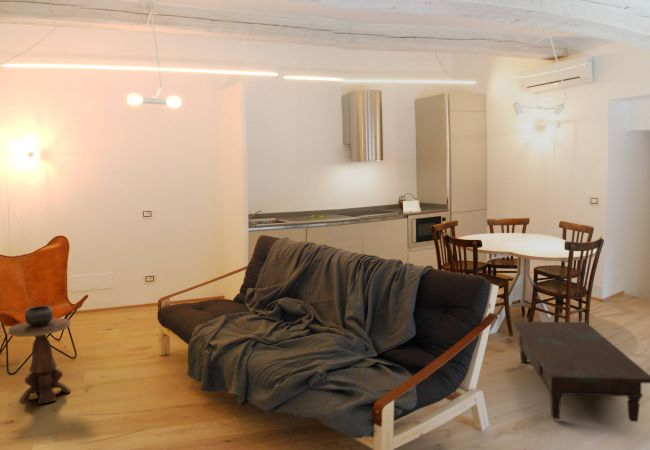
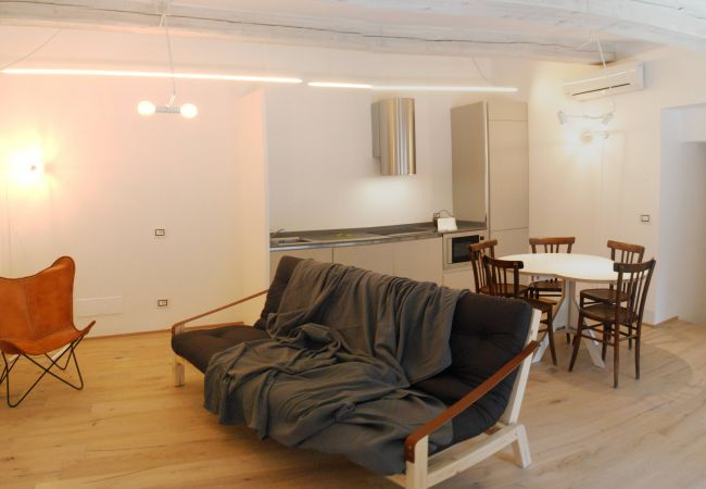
- side table [7,305,72,405]
- coffee table [512,321,650,423]
